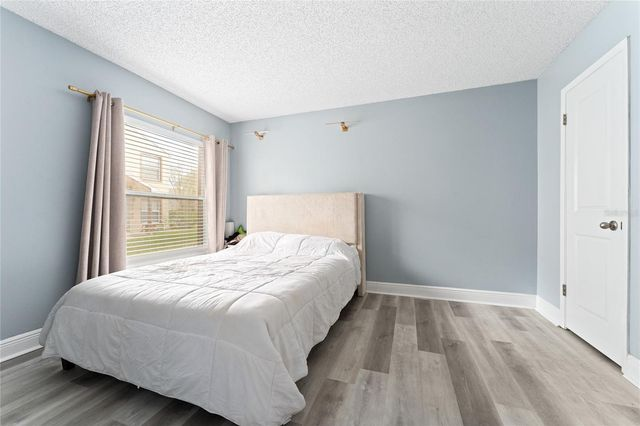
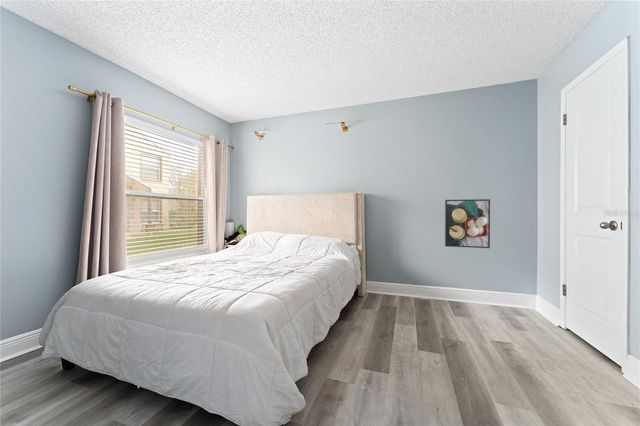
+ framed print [444,198,491,249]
